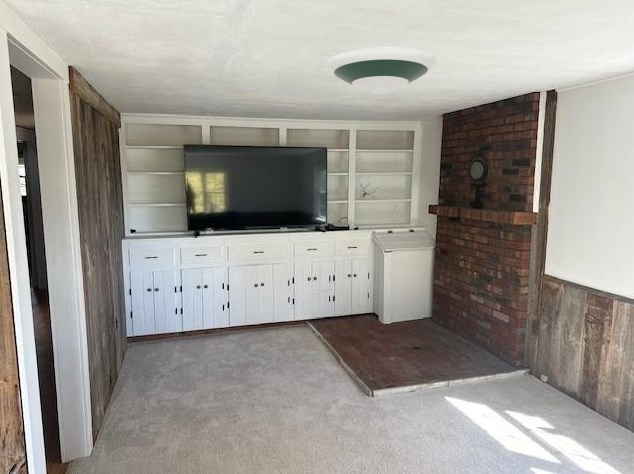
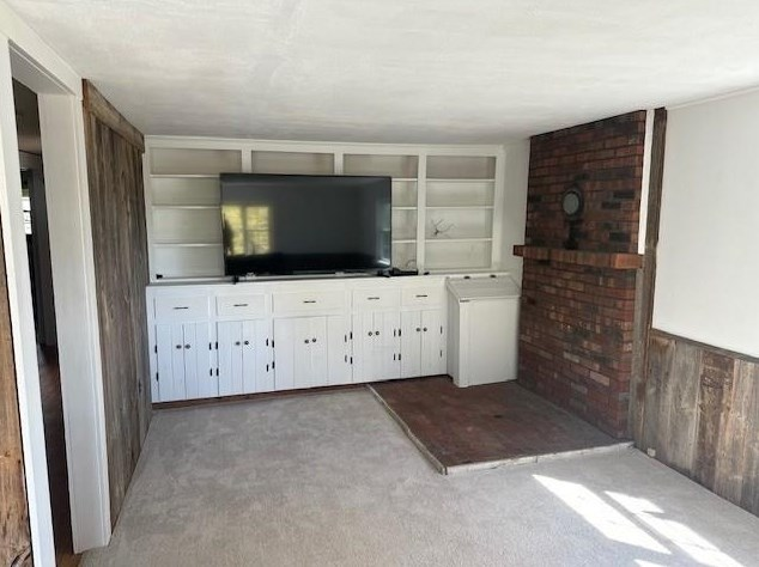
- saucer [325,47,438,95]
